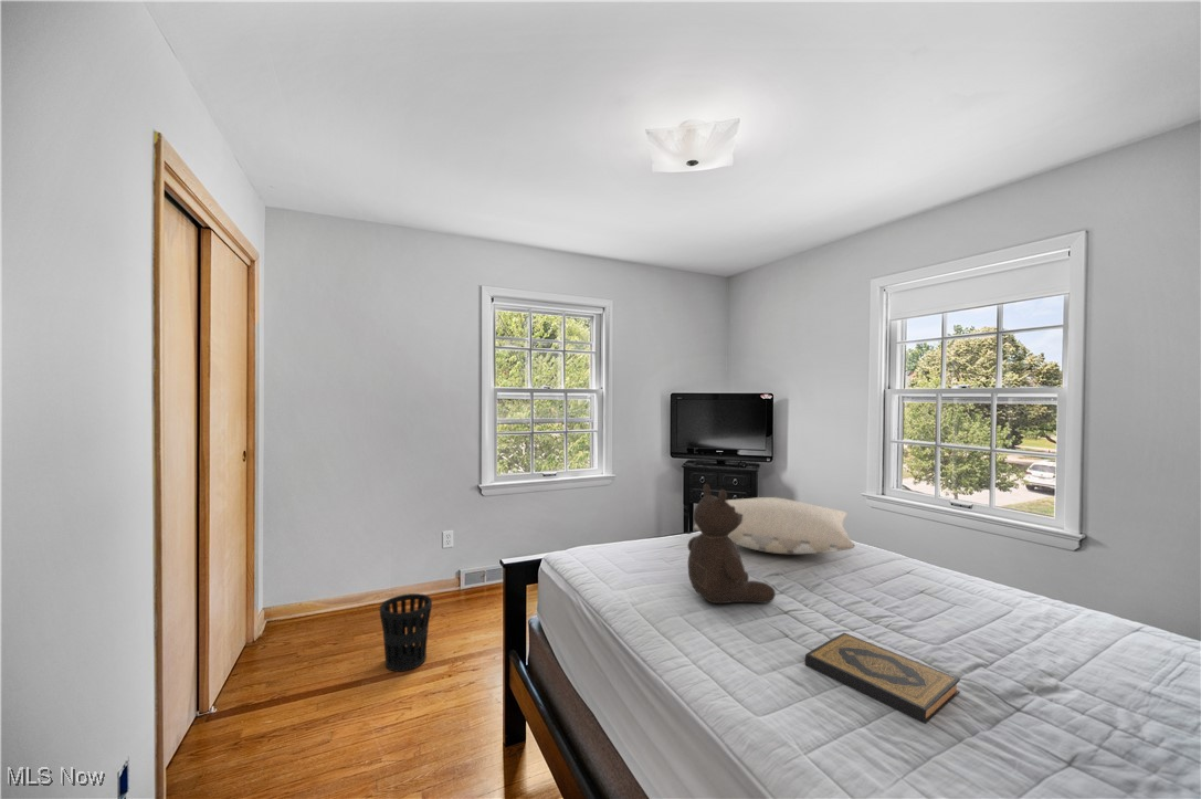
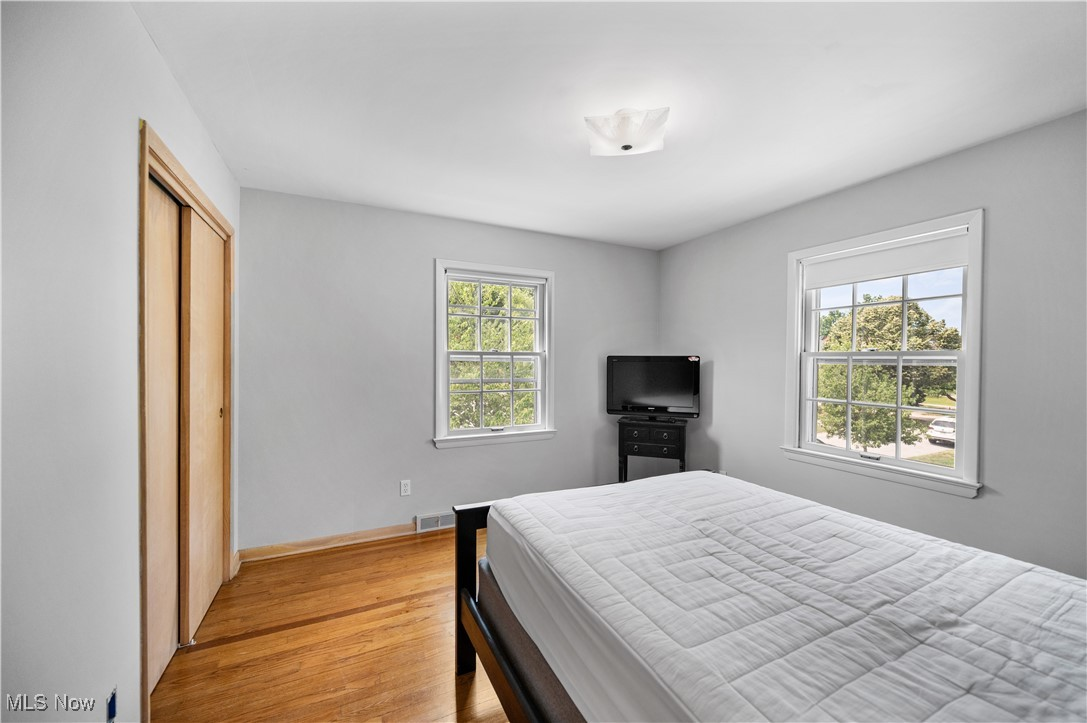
- hardback book [804,632,961,725]
- pillow [693,496,855,555]
- teddy bear [687,483,777,604]
- wastebasket [379,592,433,673]
